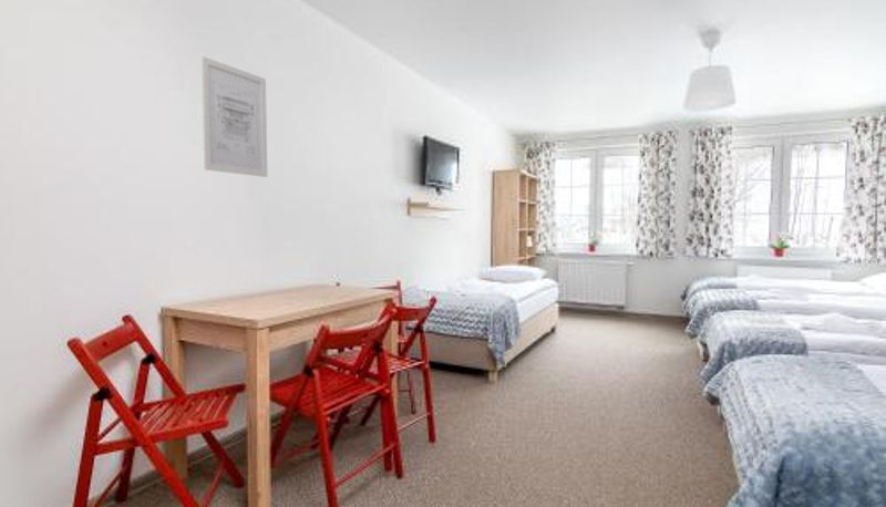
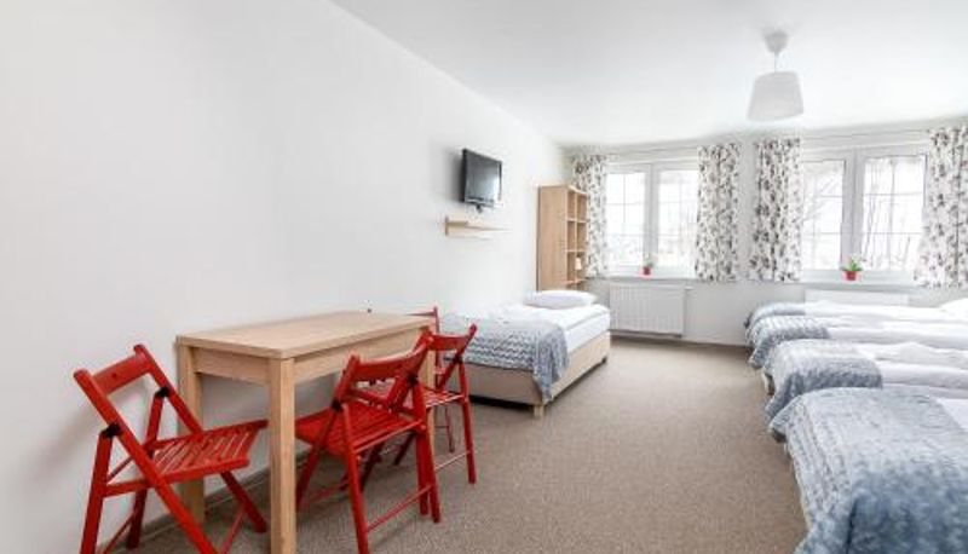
- wall art [200,55,268,178]
